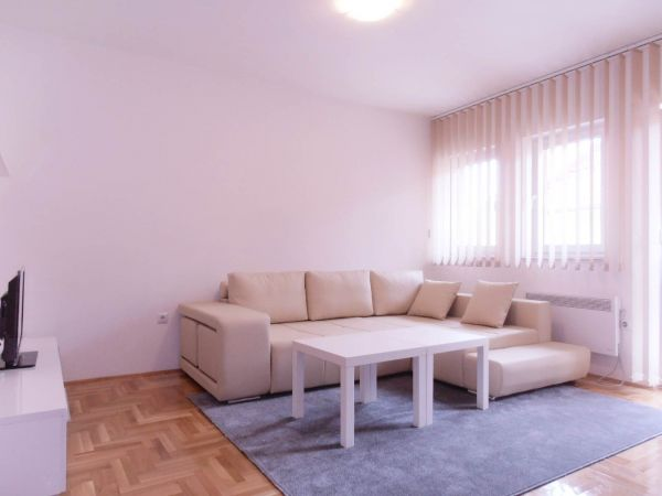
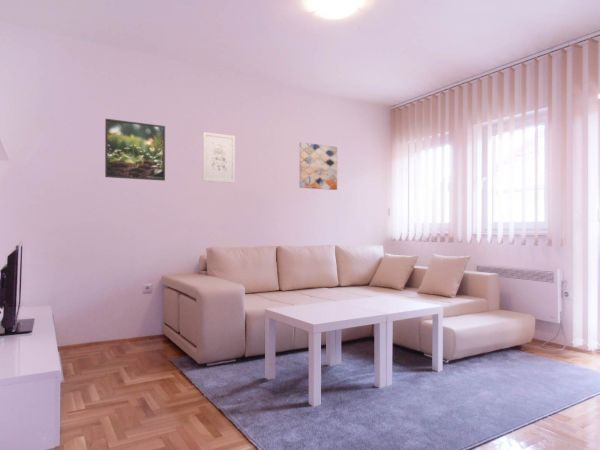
+ wall art [299,141,338,191]
+ wall art [202,131,236,184]
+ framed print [104,118,166,182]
